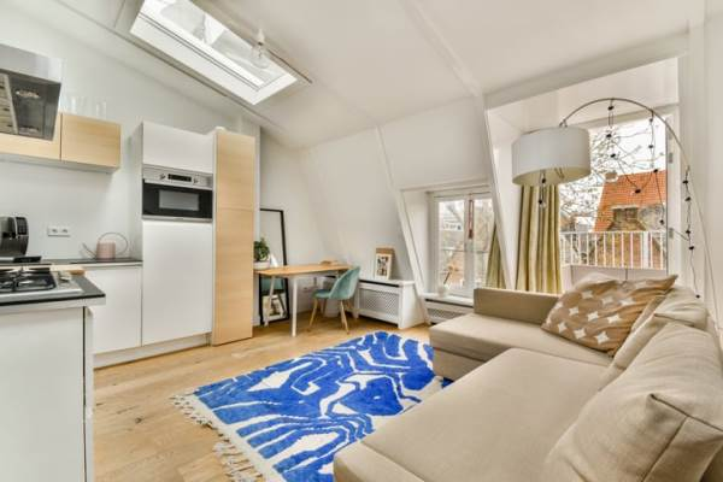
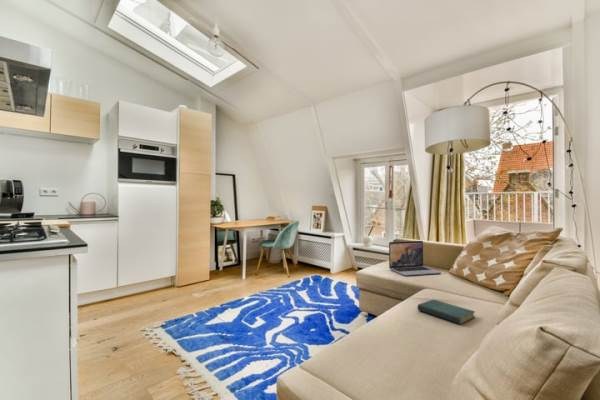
+ book [416,299,476,325]
+ laptop [388,240,442,277]
